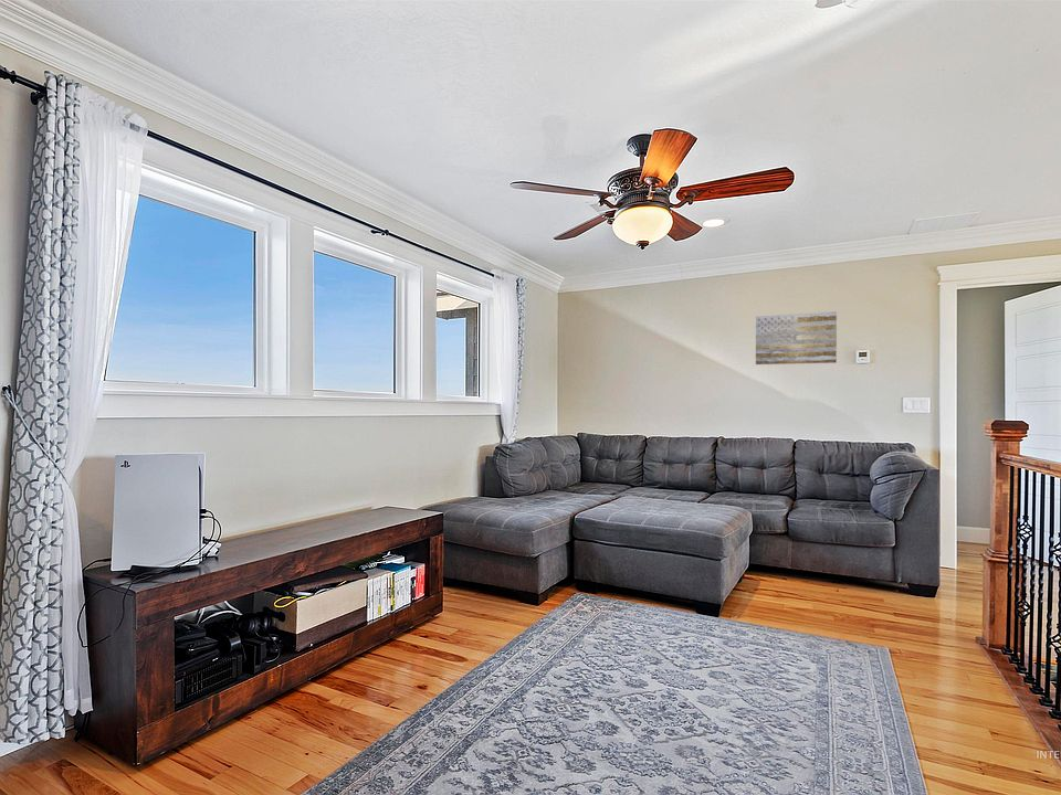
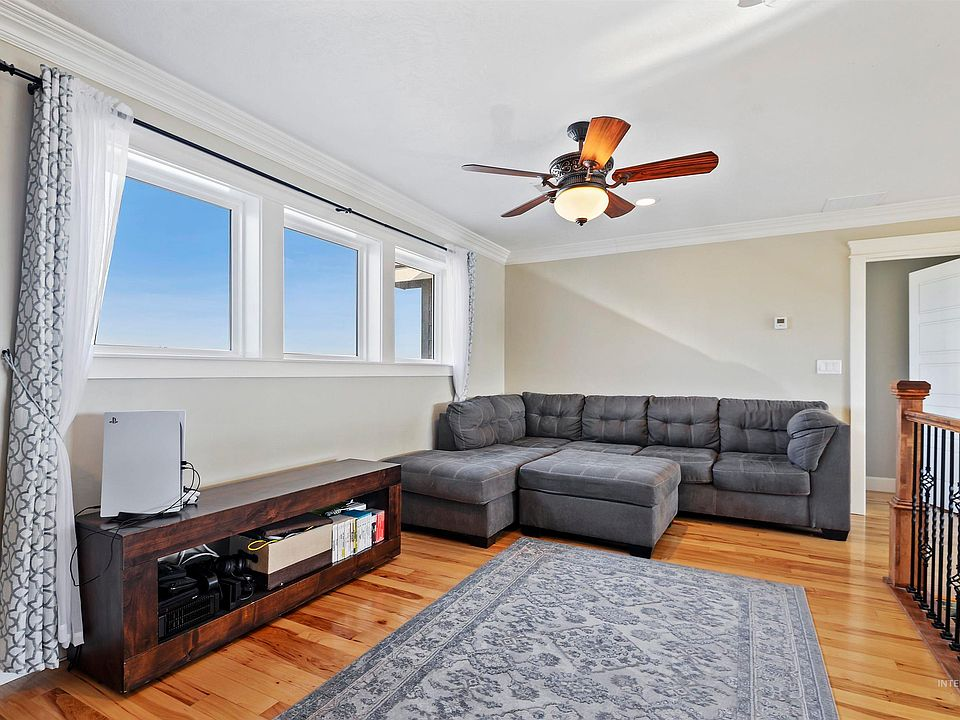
- wall art [755,310,838,365]
